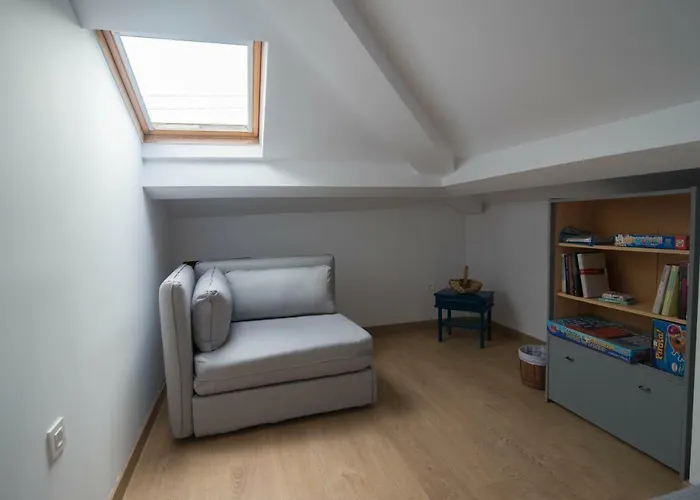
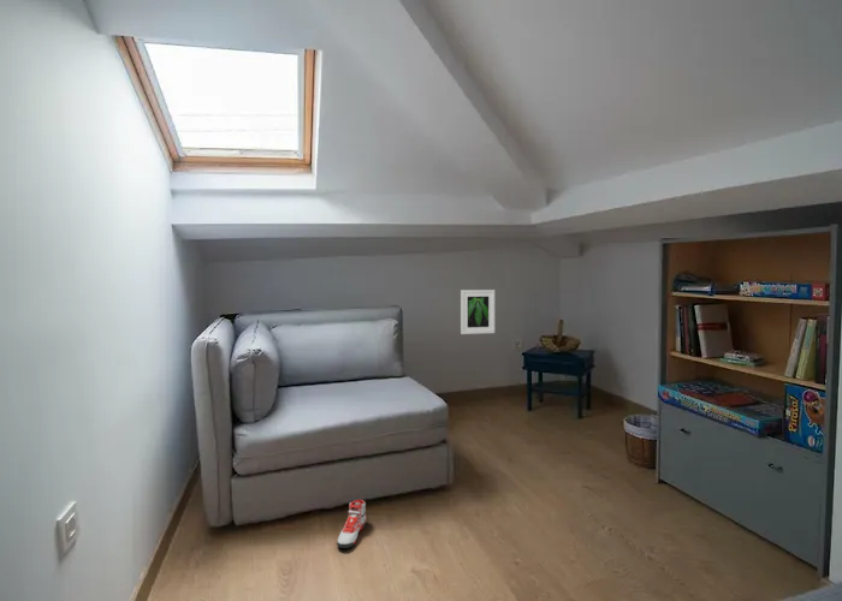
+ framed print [459,288,496,335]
+ sneaker [336,499,368,549]
